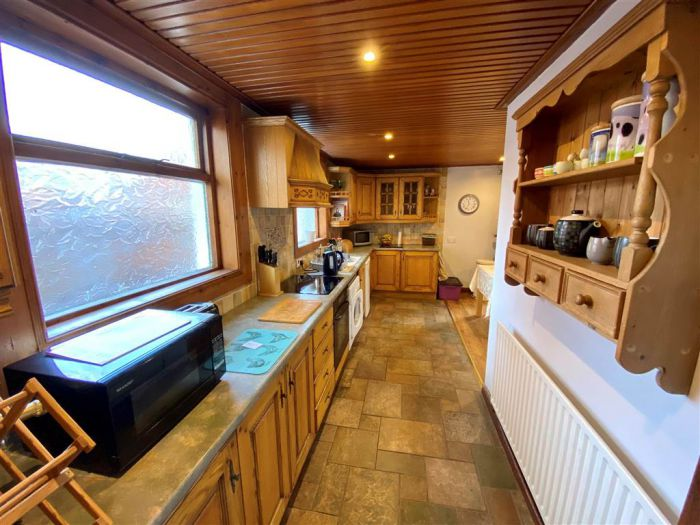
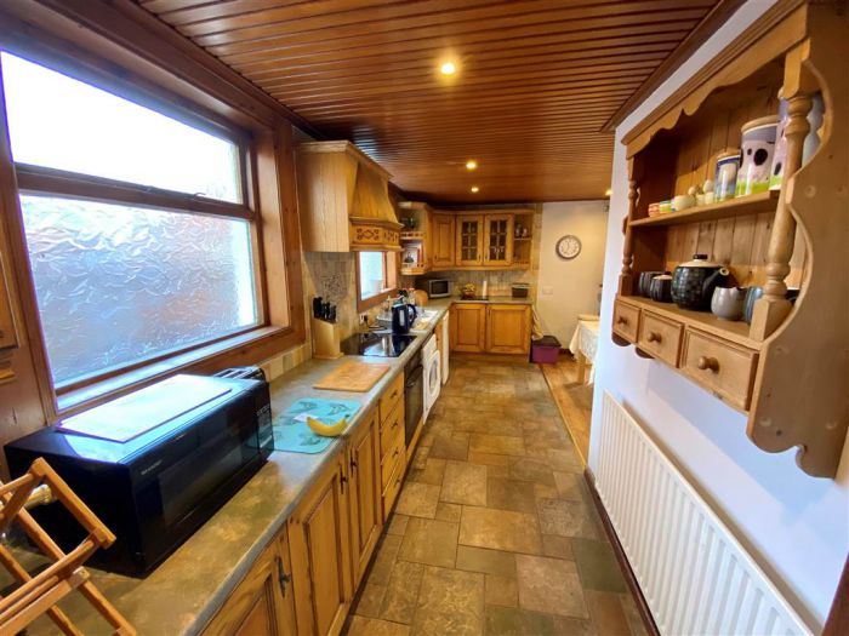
+ banana [306,413,352,437]
